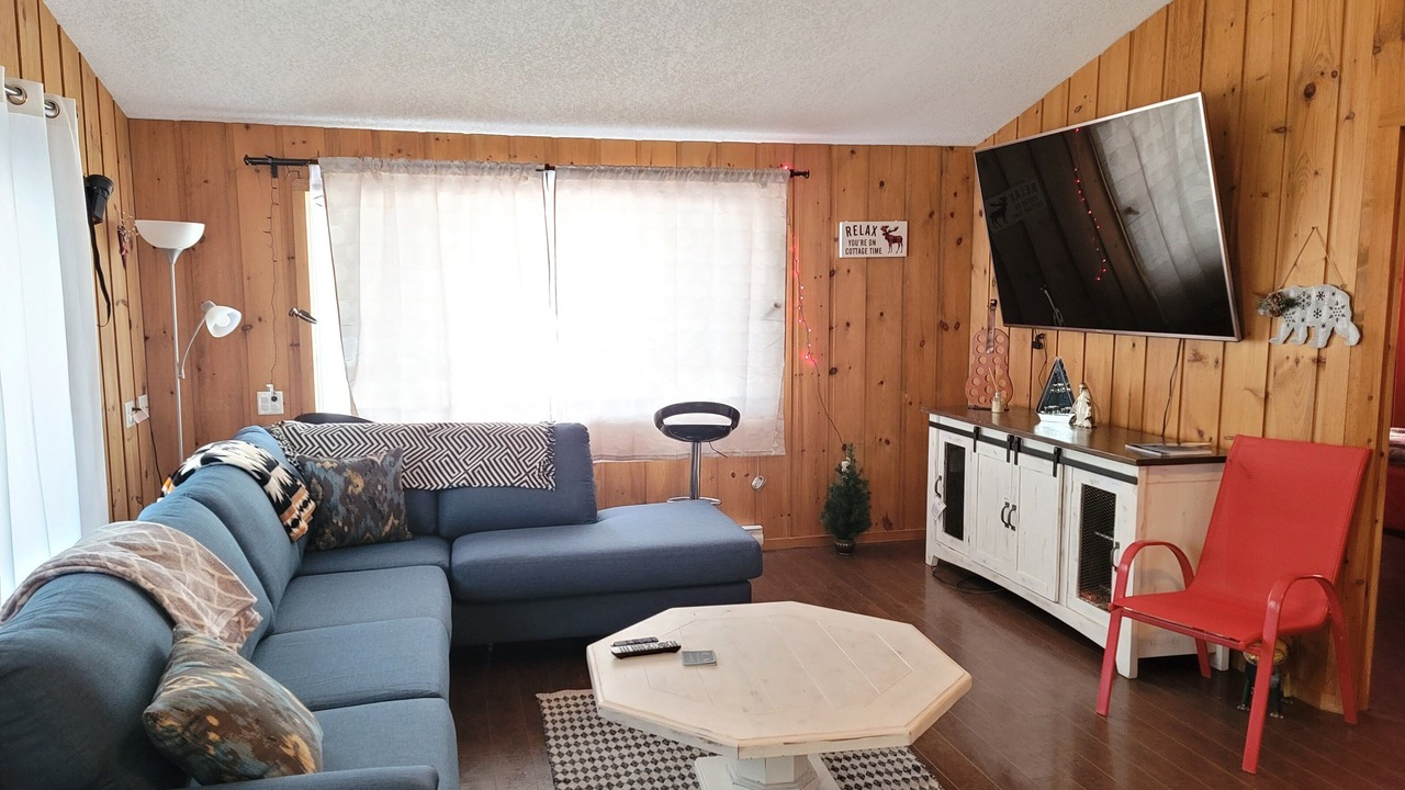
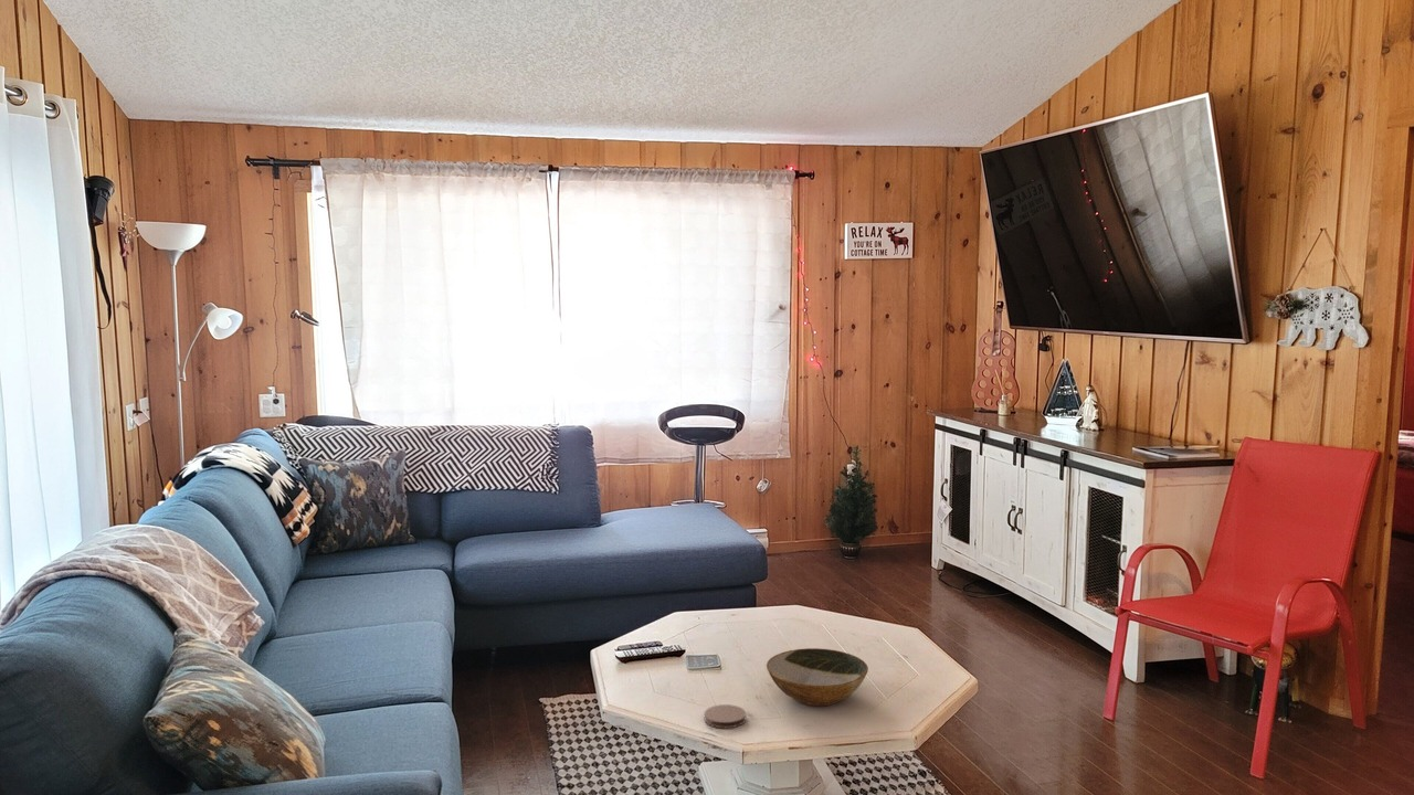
+ coaster [704,703,747,729]
+ bowl [766,647,869,708]
